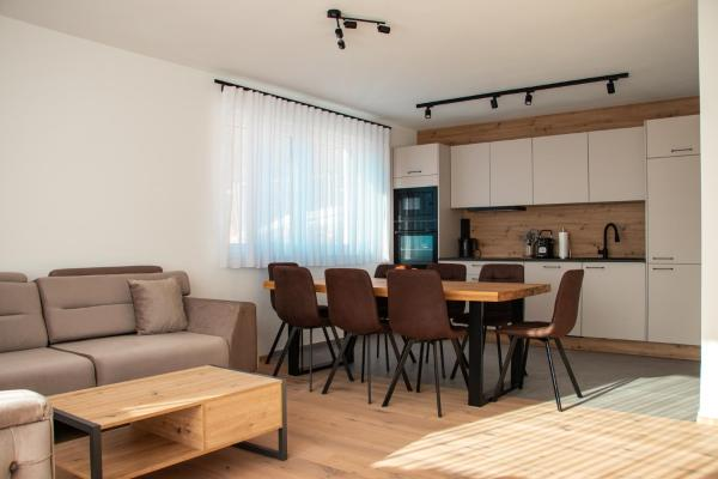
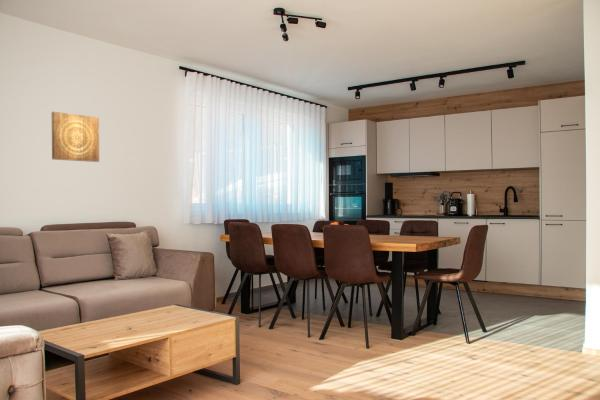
+ wall art [51,111,100,163]
